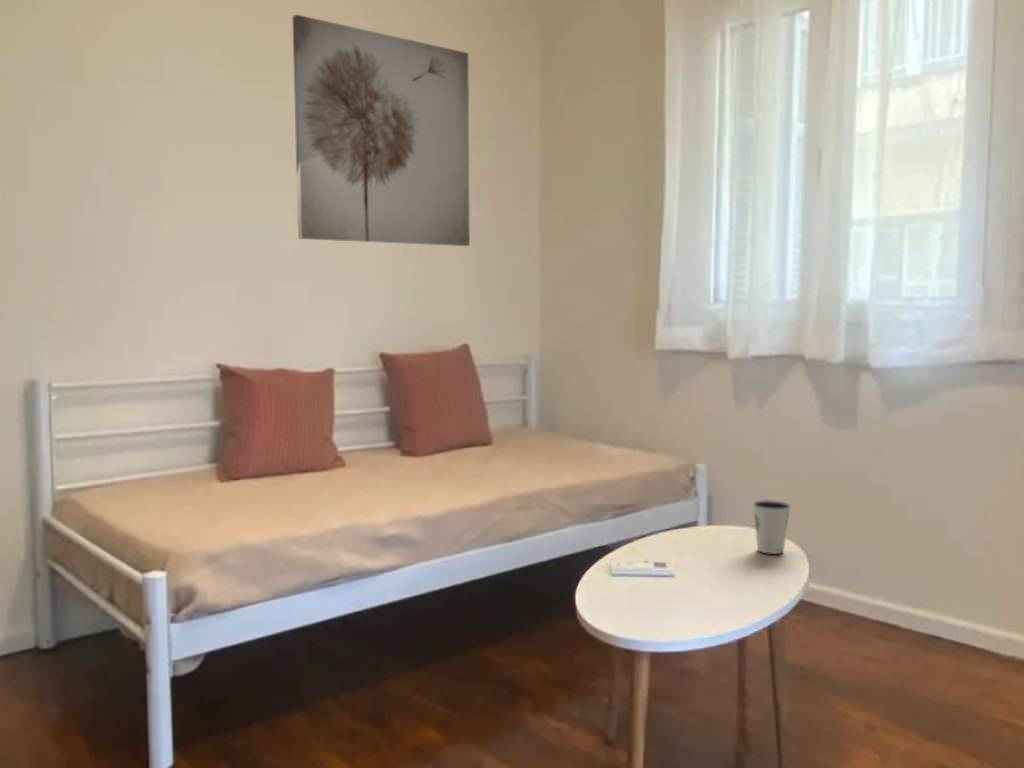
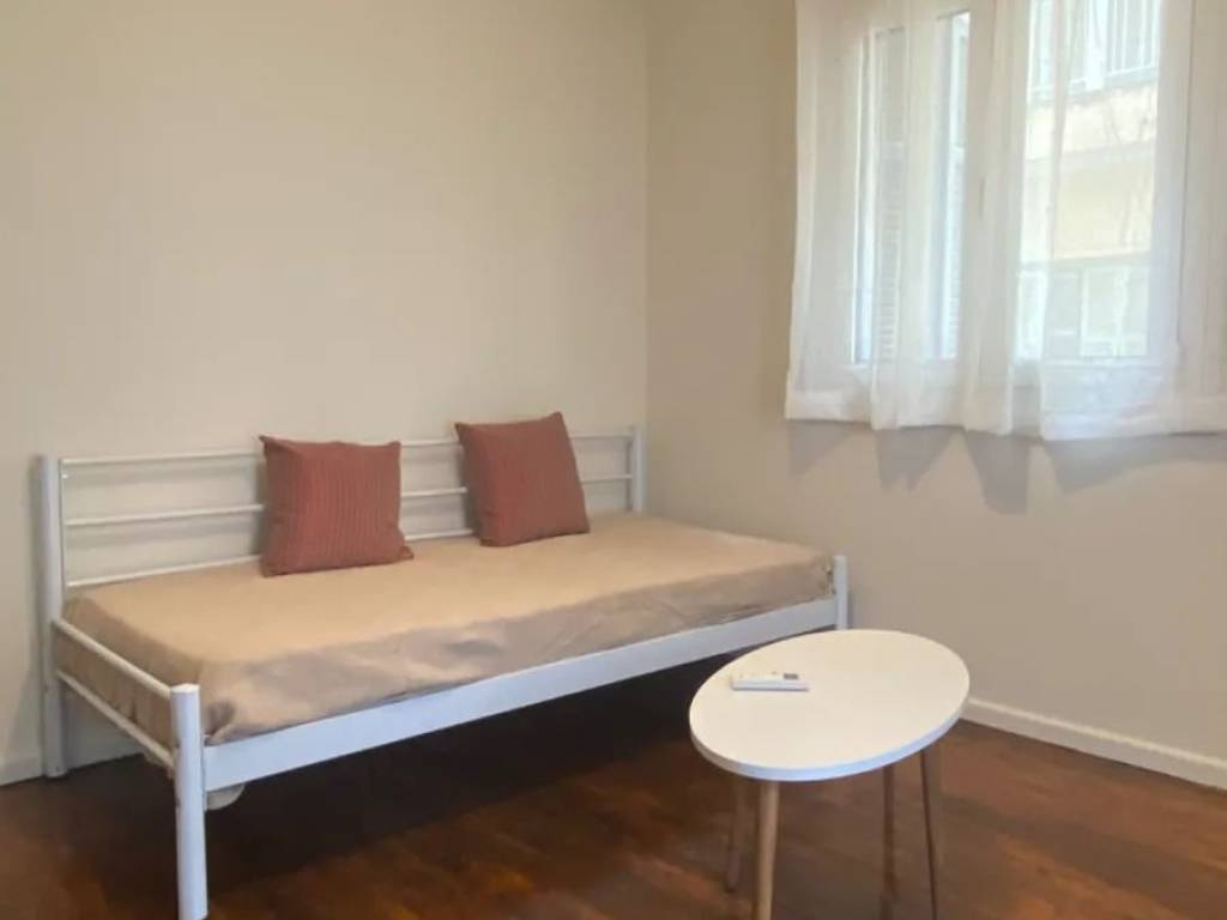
- wall art [292,14,471,247]
- dixie cup [751,499,792,555]
